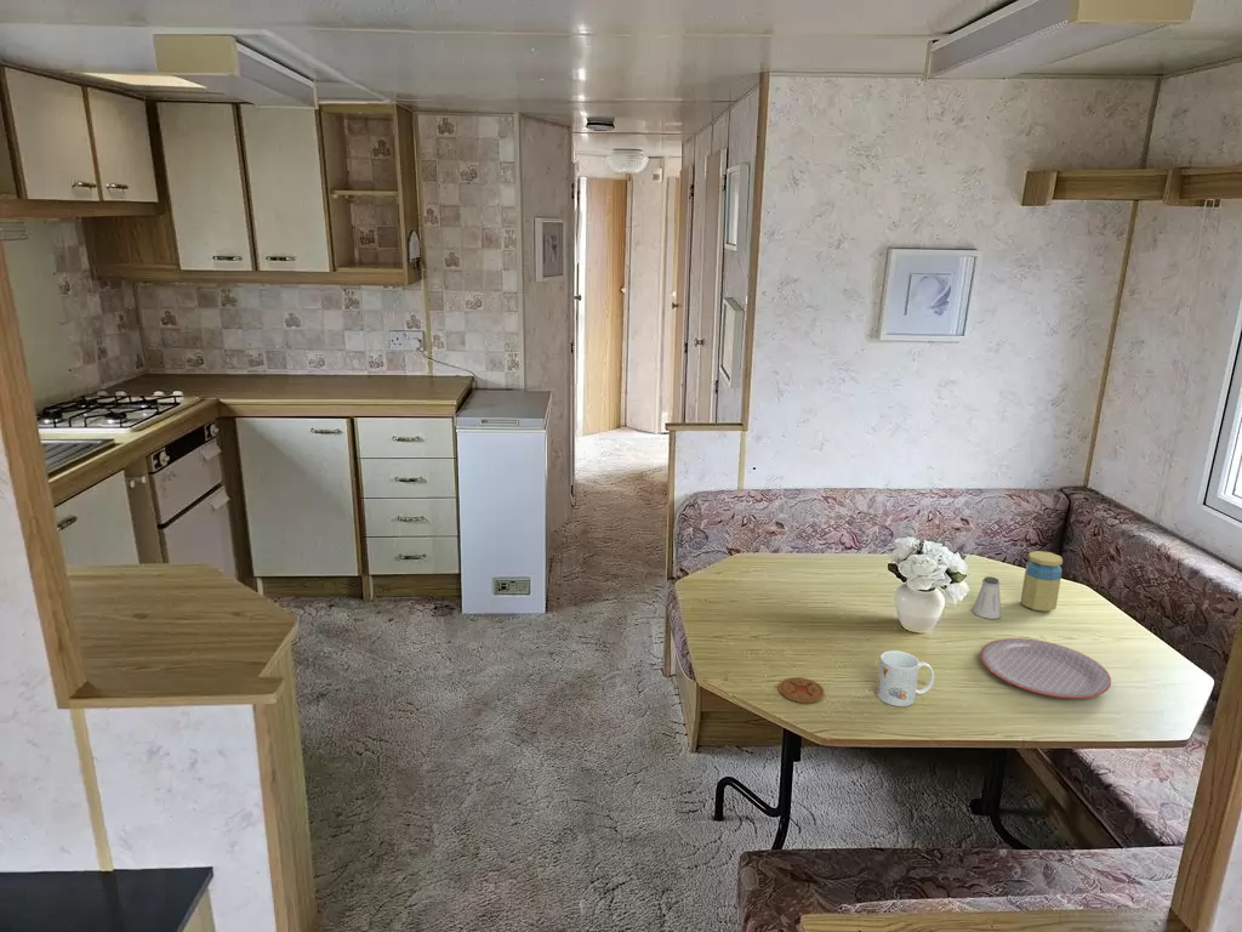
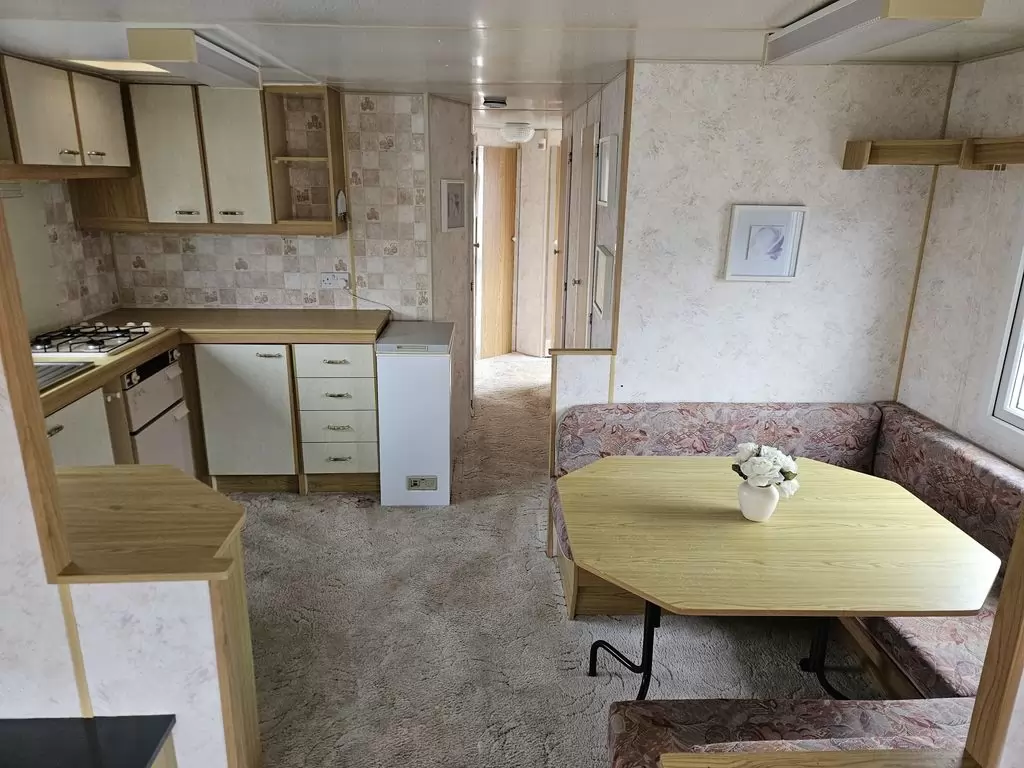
- mug [876,649,935,707]
- jar [1020,550,1064,613]
- saltshaker [972,575,1003,620]
- coaster [777,676,825,704]
- plate [979,637,1112,699]
